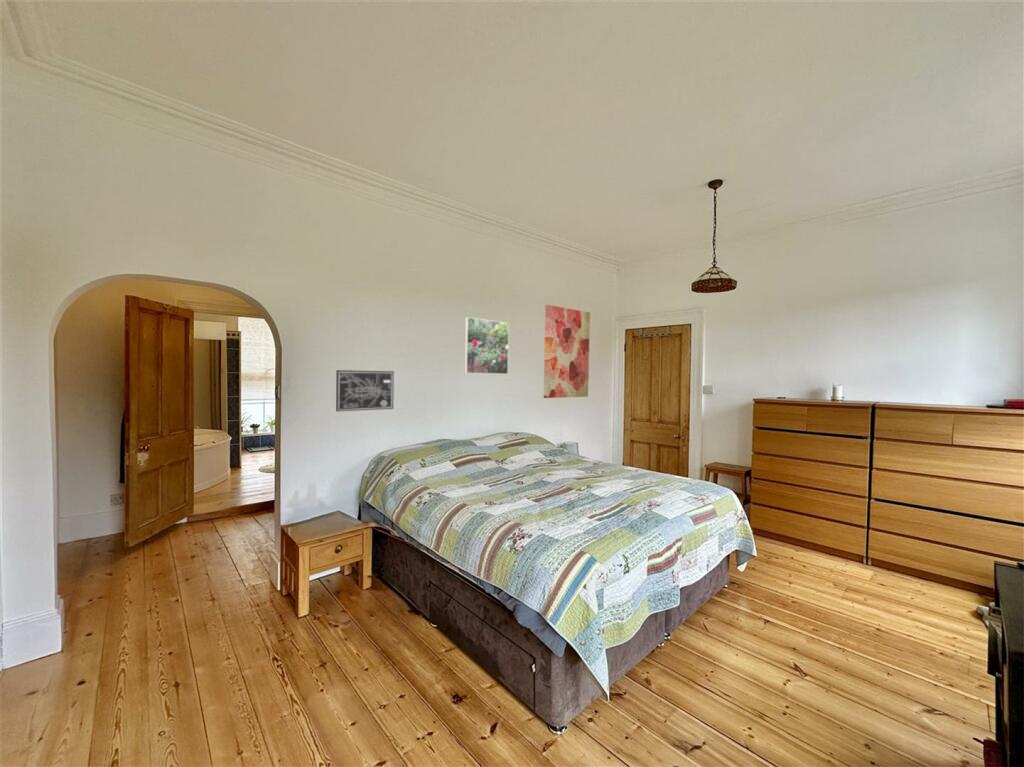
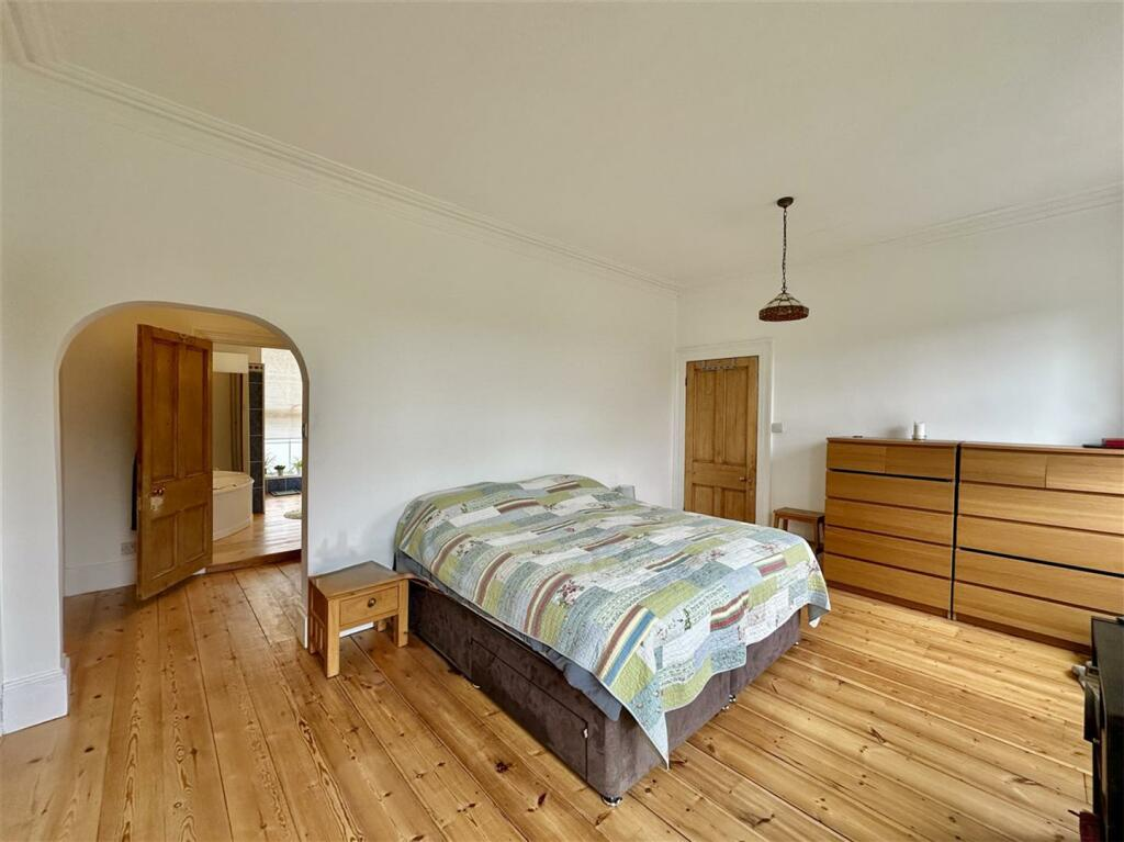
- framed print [464,316,510,375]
- wall art [543,304,591,399]
- wall art [335,369,395,412]
